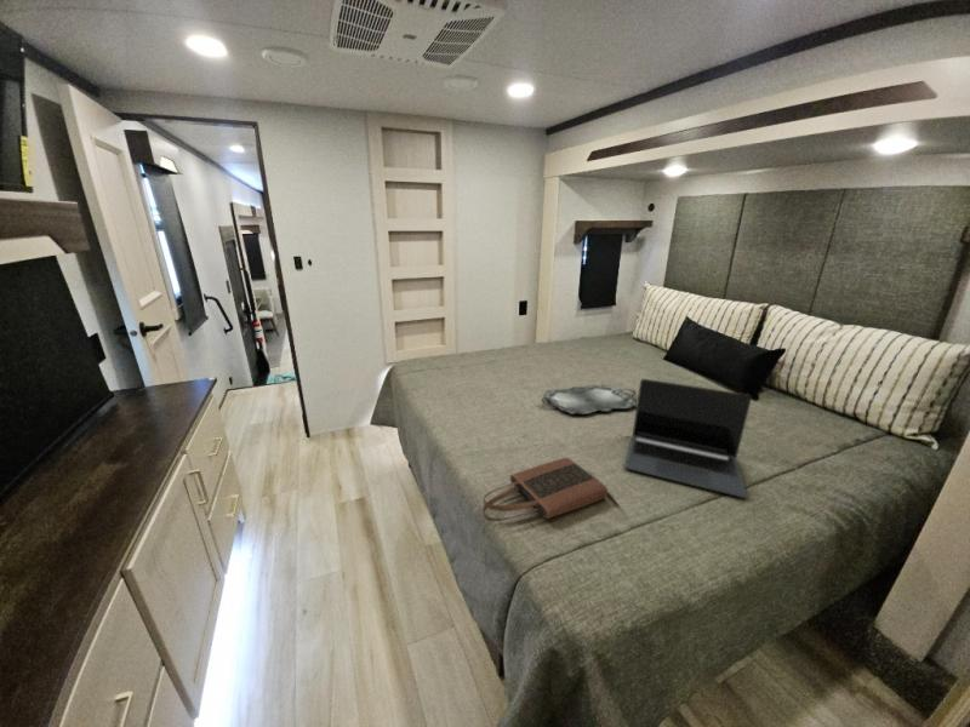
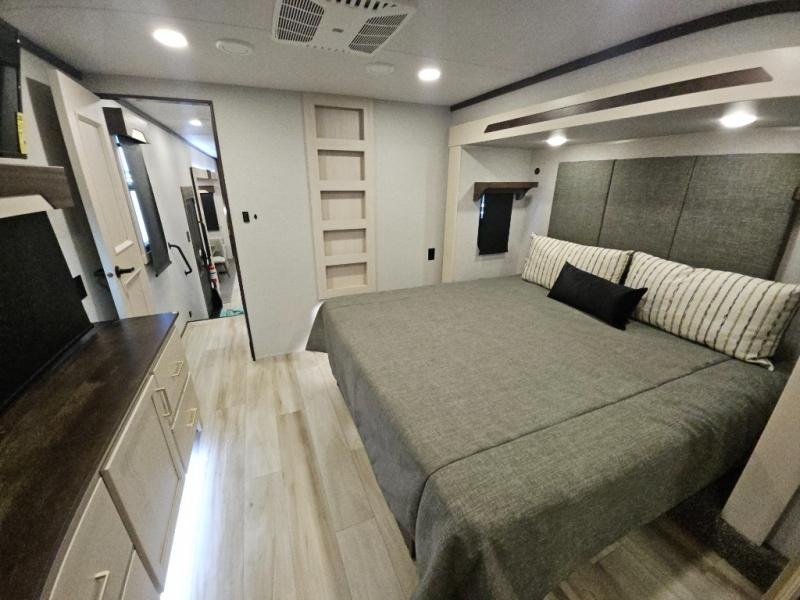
- serving tray [540,383,638,416]
- tote bag [481,457,609,522]
- laptop [623,378,753,499]
